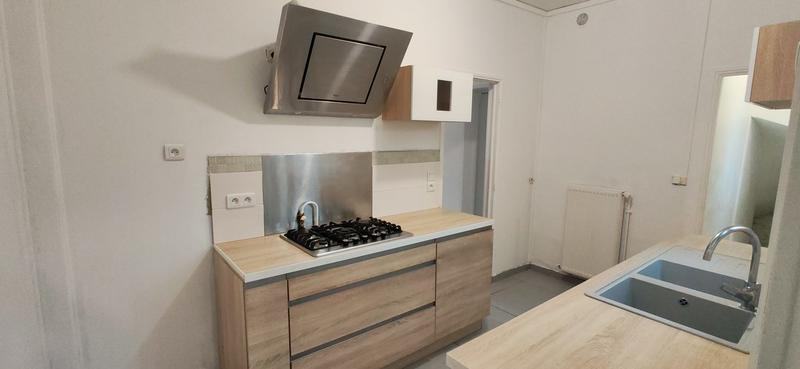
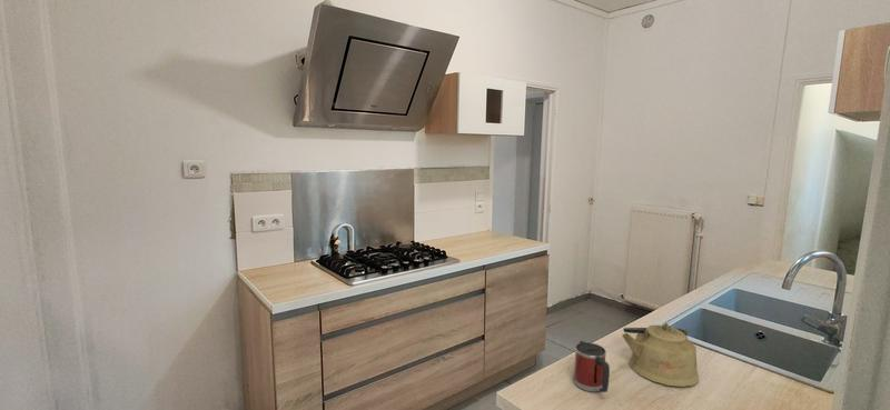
+ mug [573,340,611,393]
+ kettle [621,322,700,388]
